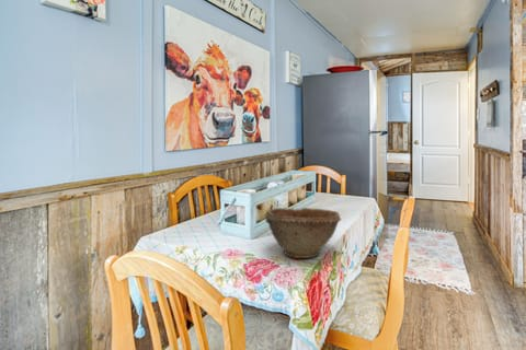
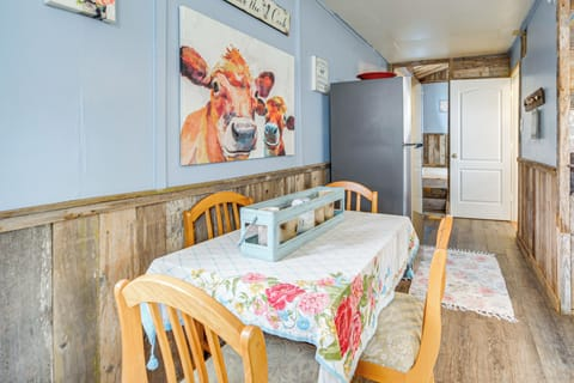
- bowl [264,207,342,259]
